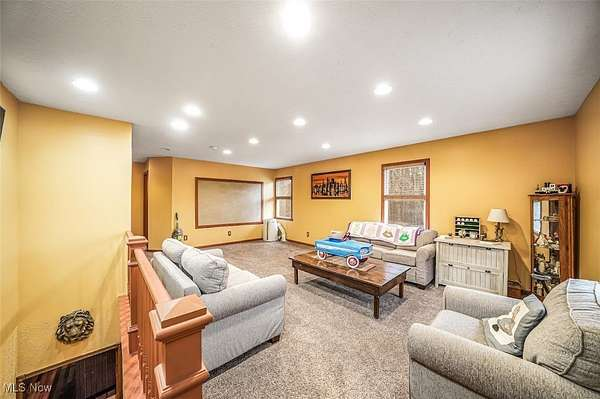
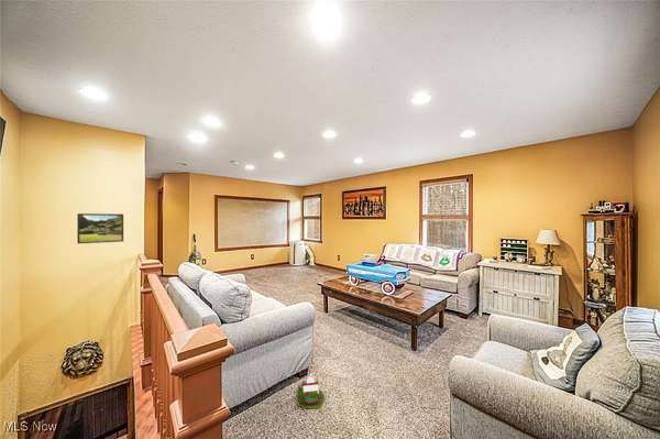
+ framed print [76,212,124,244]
+ toy house [296,374,326,409]
